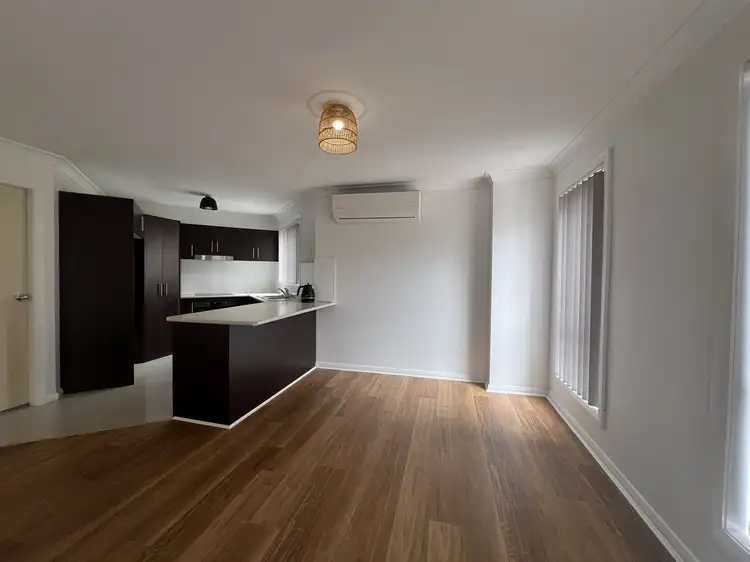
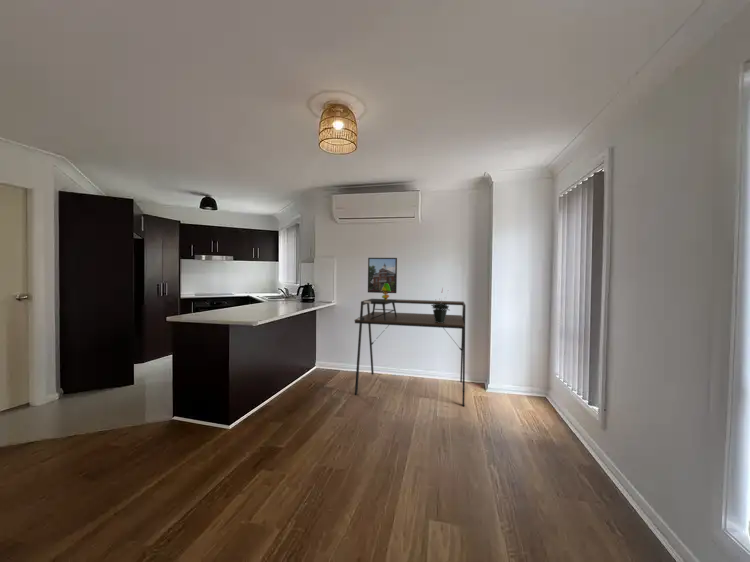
+ table lamp [357,283,397,321]
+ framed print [367,257,398,294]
+ desk [354,298,466,407]
+ potted plant [430,287,451,323]
